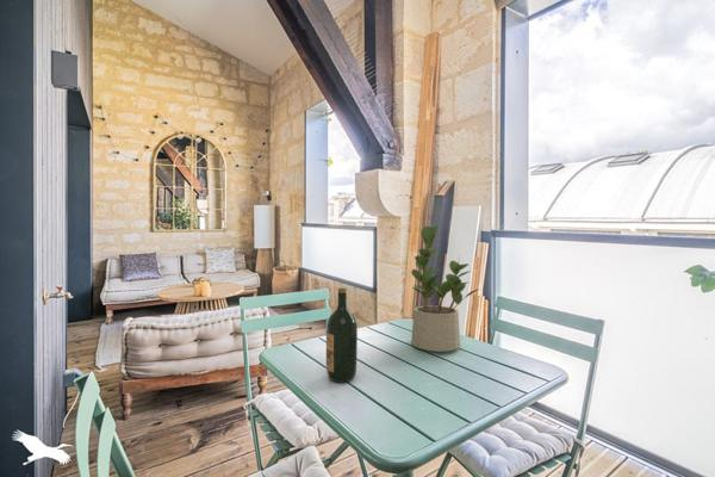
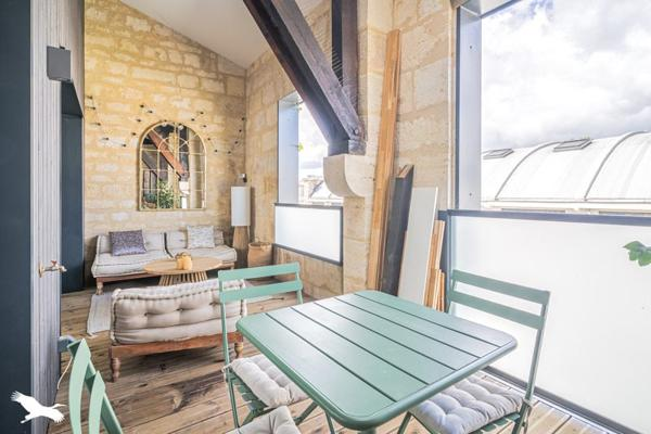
- potted plant [410,224,479,353]
- wine bottle [325,286,359,383]
